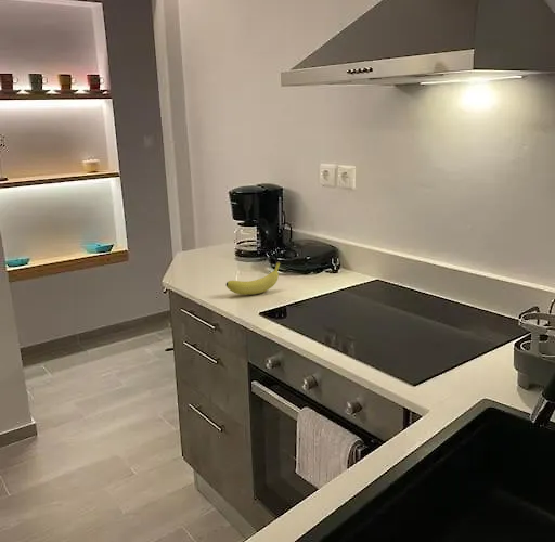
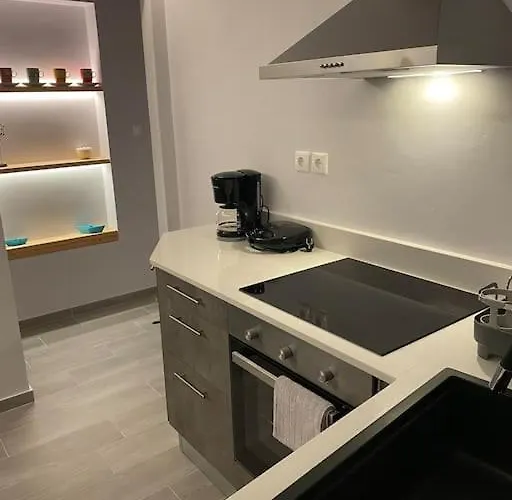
- fruit [225,261,281,296]
